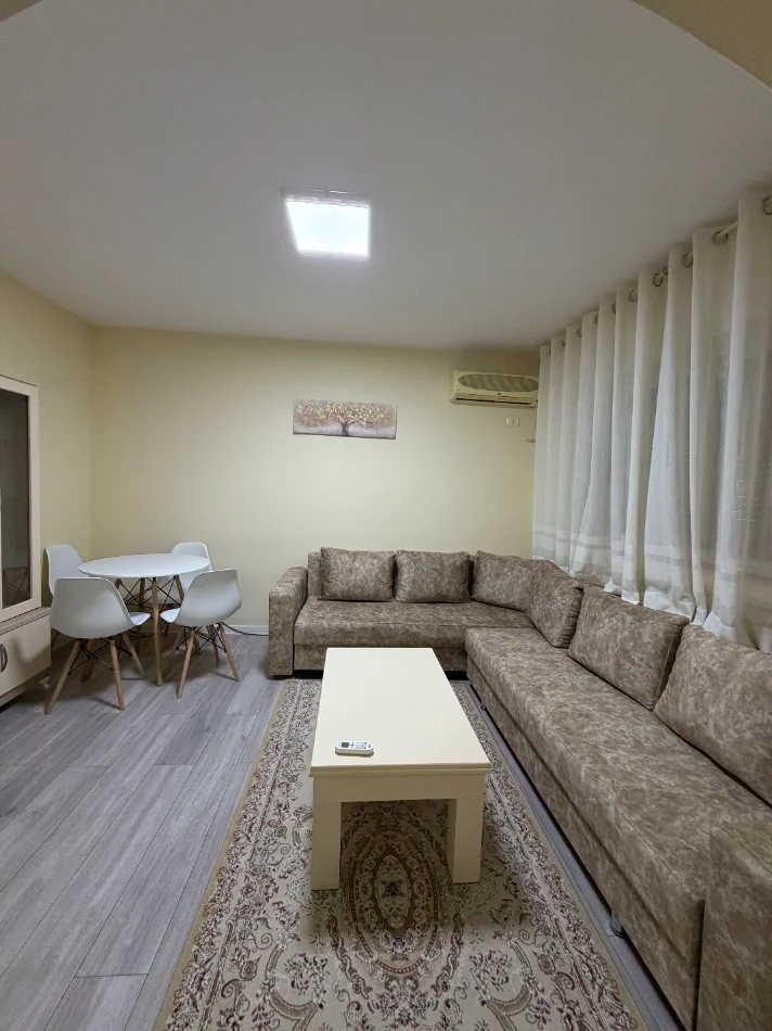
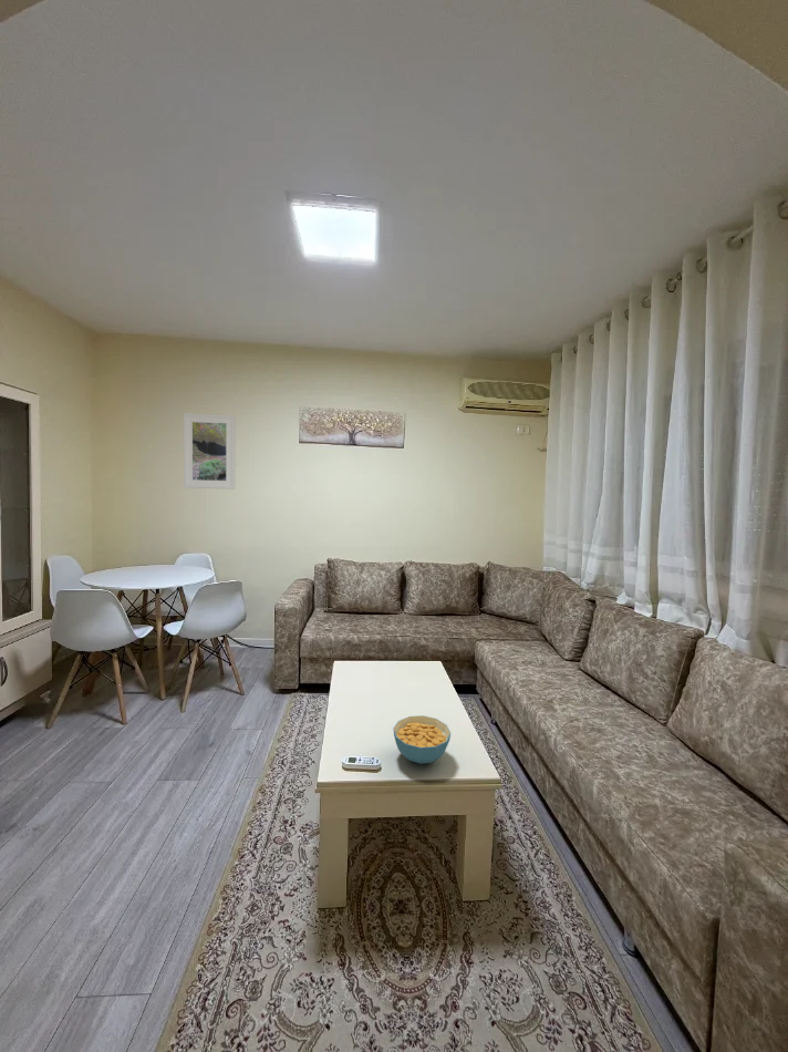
+ cereal bowl [392,714,452,764]
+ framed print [183,412,236,491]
